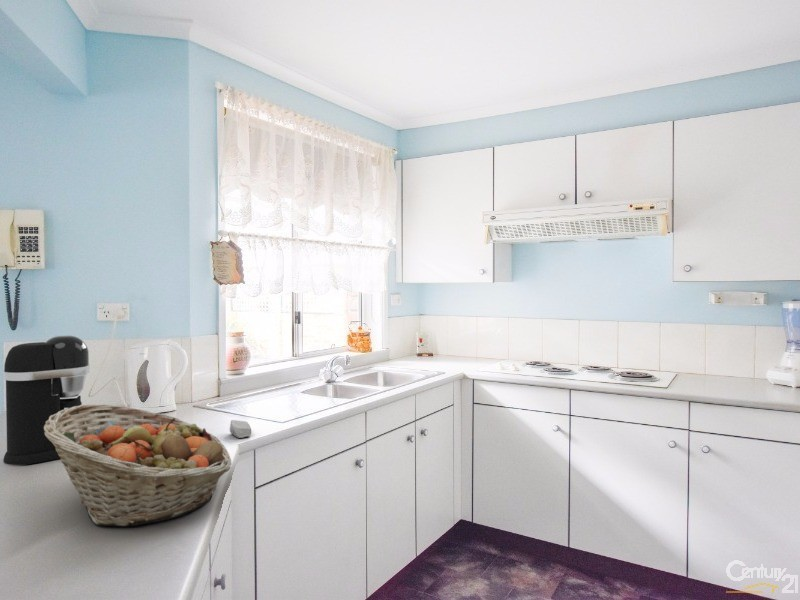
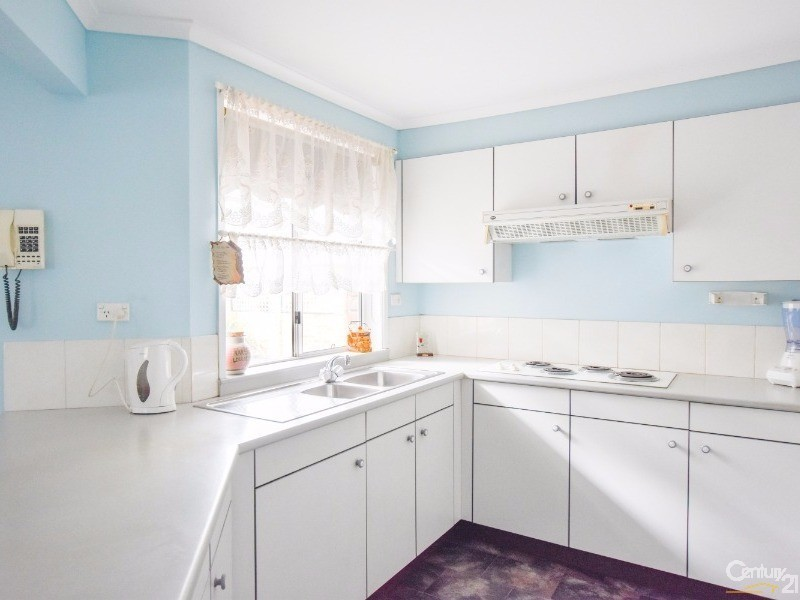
- coffee maker [2,334,91,466]
- fruit basket [44,404,233,528]
- soap bar [229,419,252,439]
